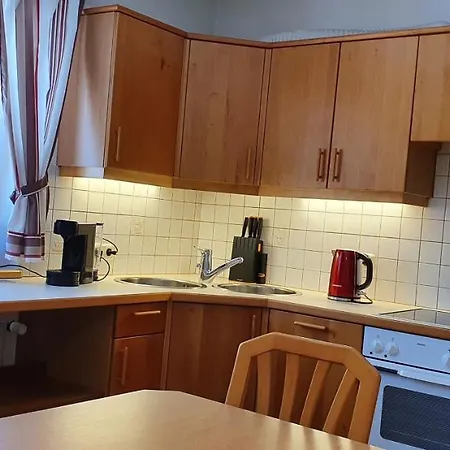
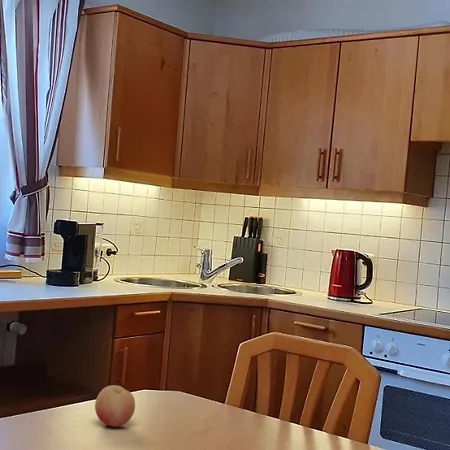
+ fruit [94,384,136,428]
